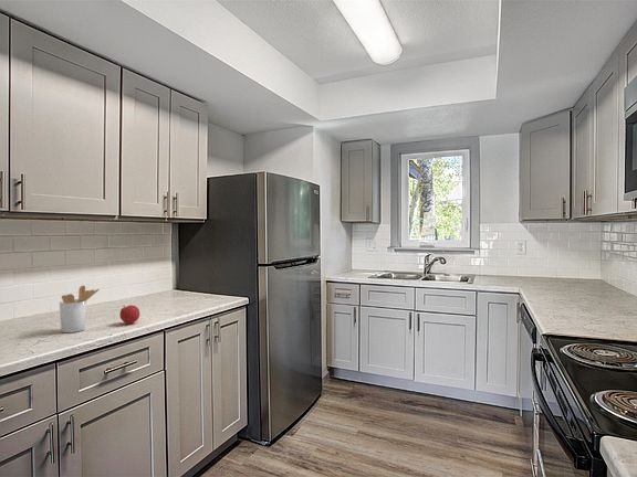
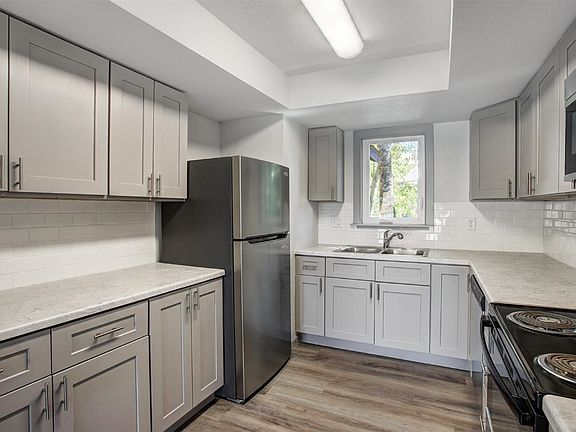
- fruit [118,304,140,325]
- utensil holder [59,285,101,333]
